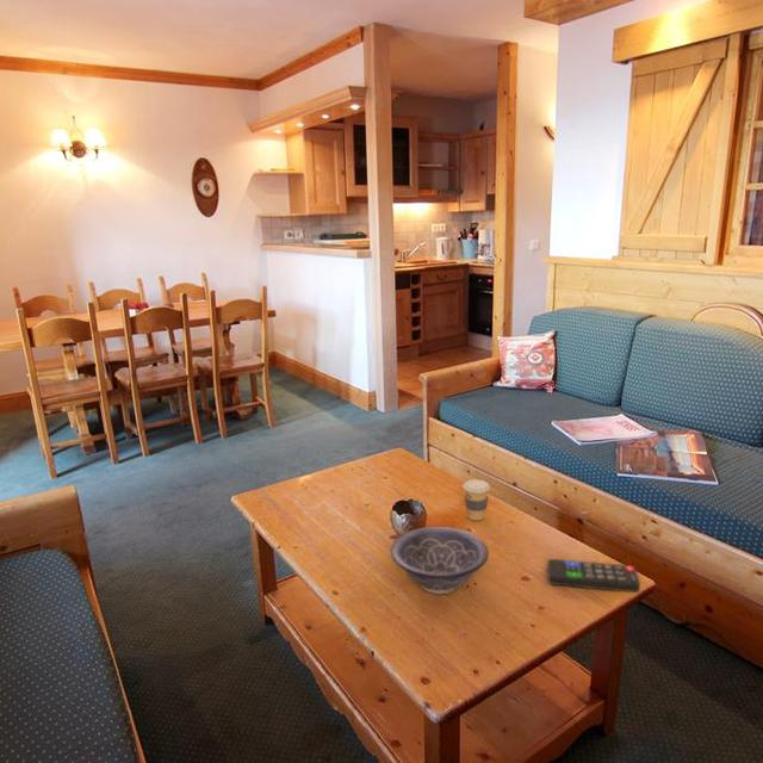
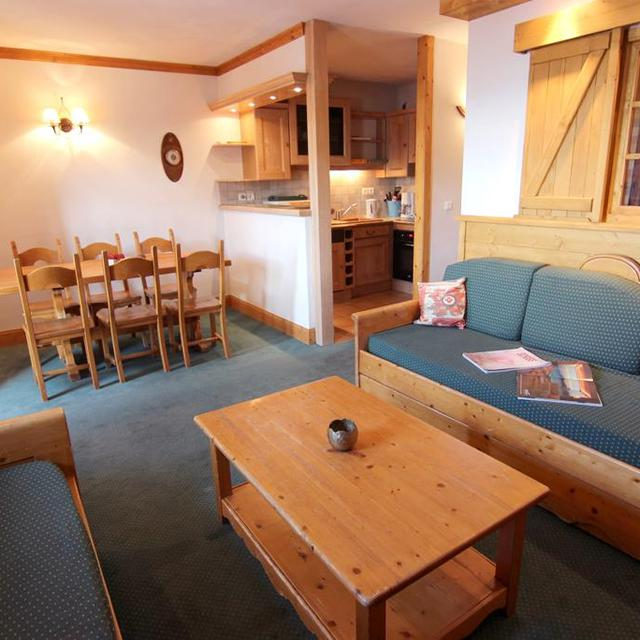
- remote control [546,558,641,594]
- decorative bowl [390,526,490,595]
- coffee cup [463,478,491,522]
